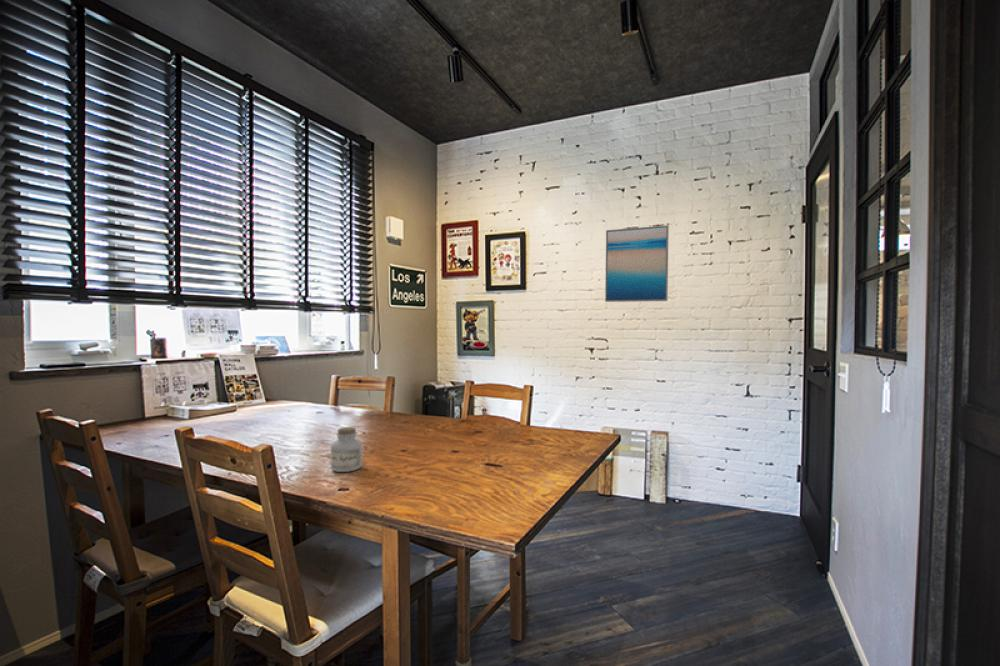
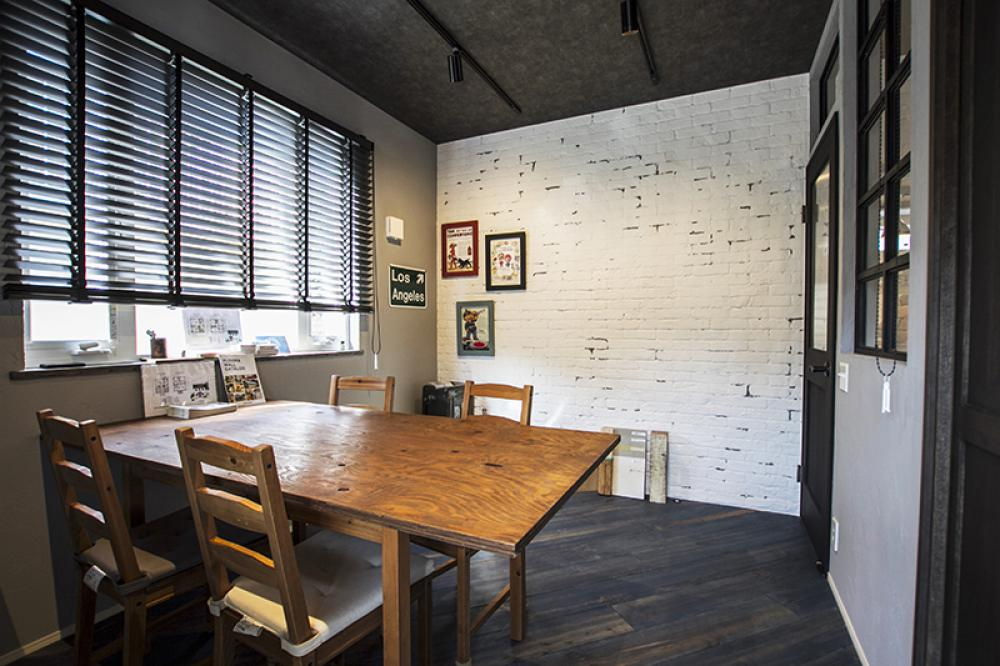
- wall art [604,224,670,303]
- jar [330,426,363,473]
